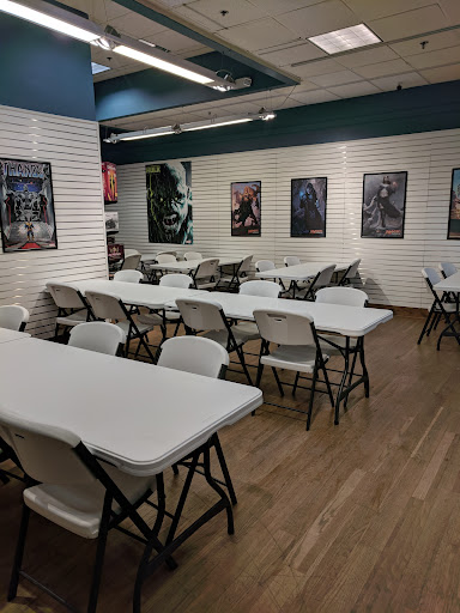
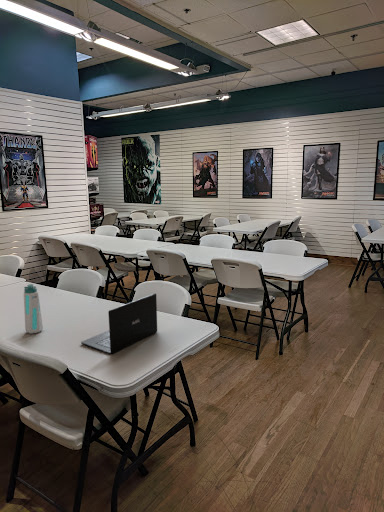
+ laptop [80,293,158,355]
+ water bottle [23,283,44,335]
